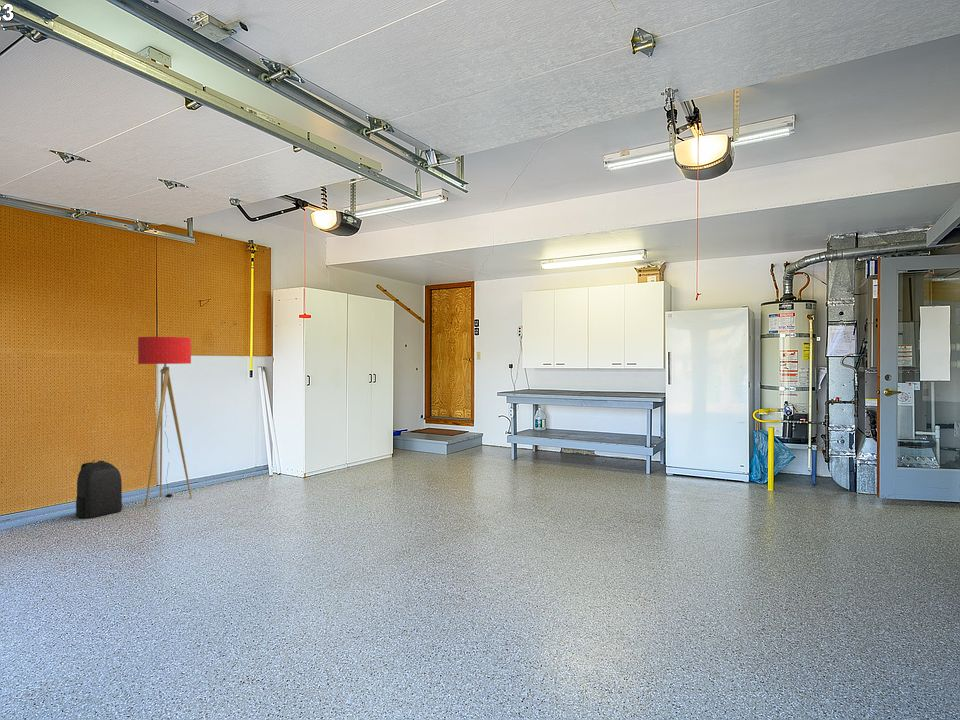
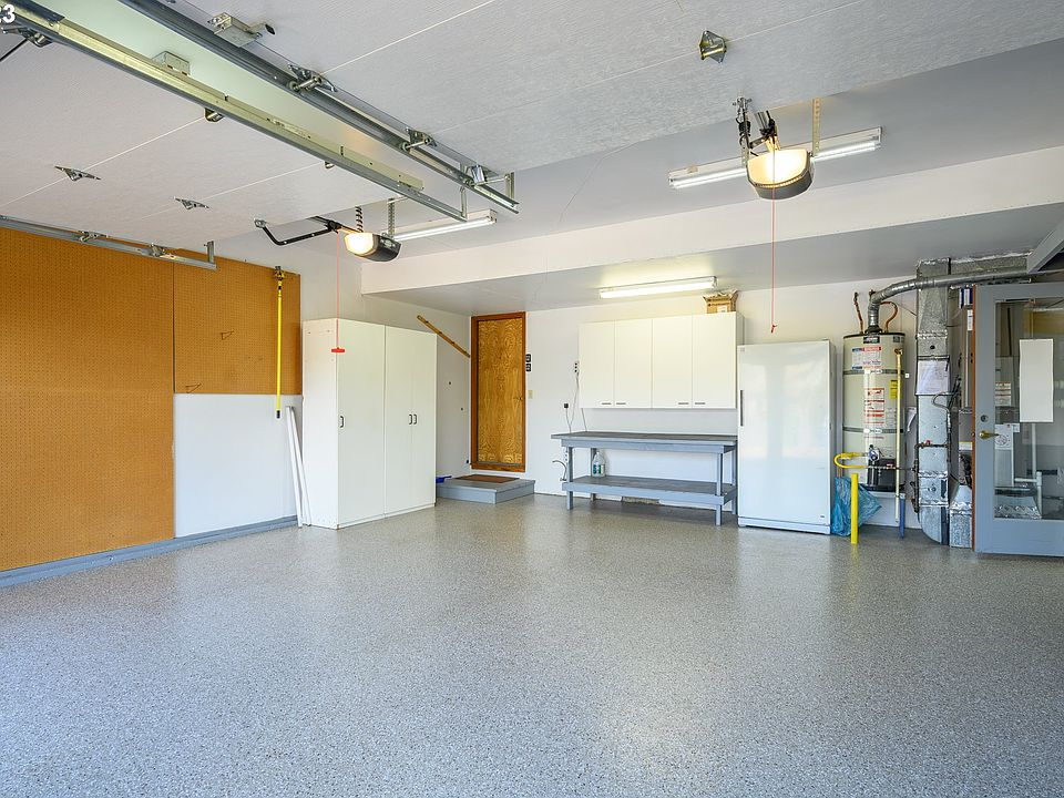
- backpack [75,459,123,519]
- floor lamp [137,336,193,507]
